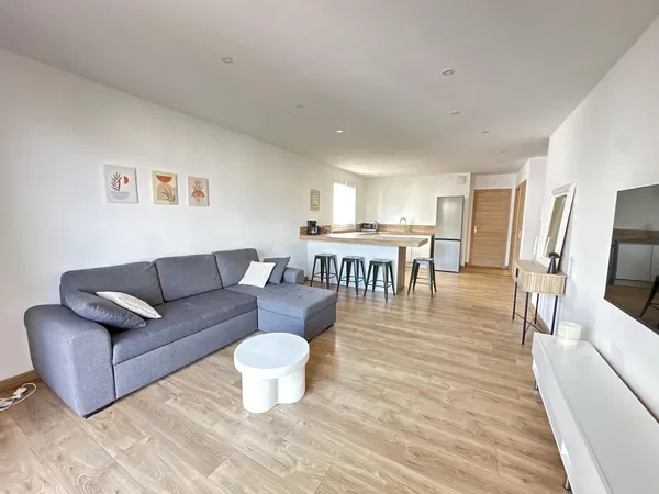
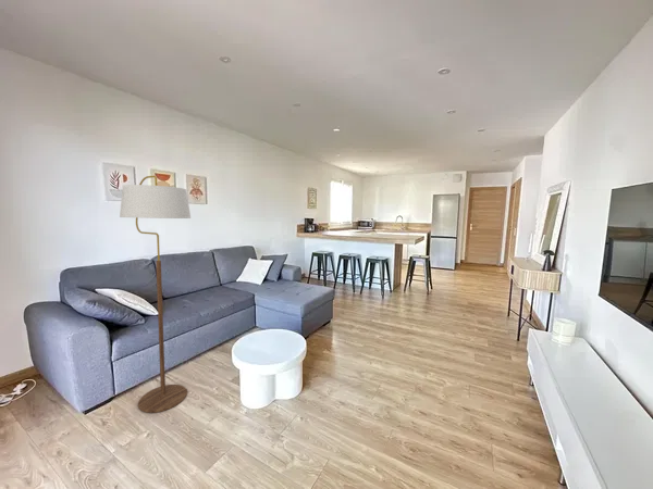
+ floor lamp [119,175,192,414]
